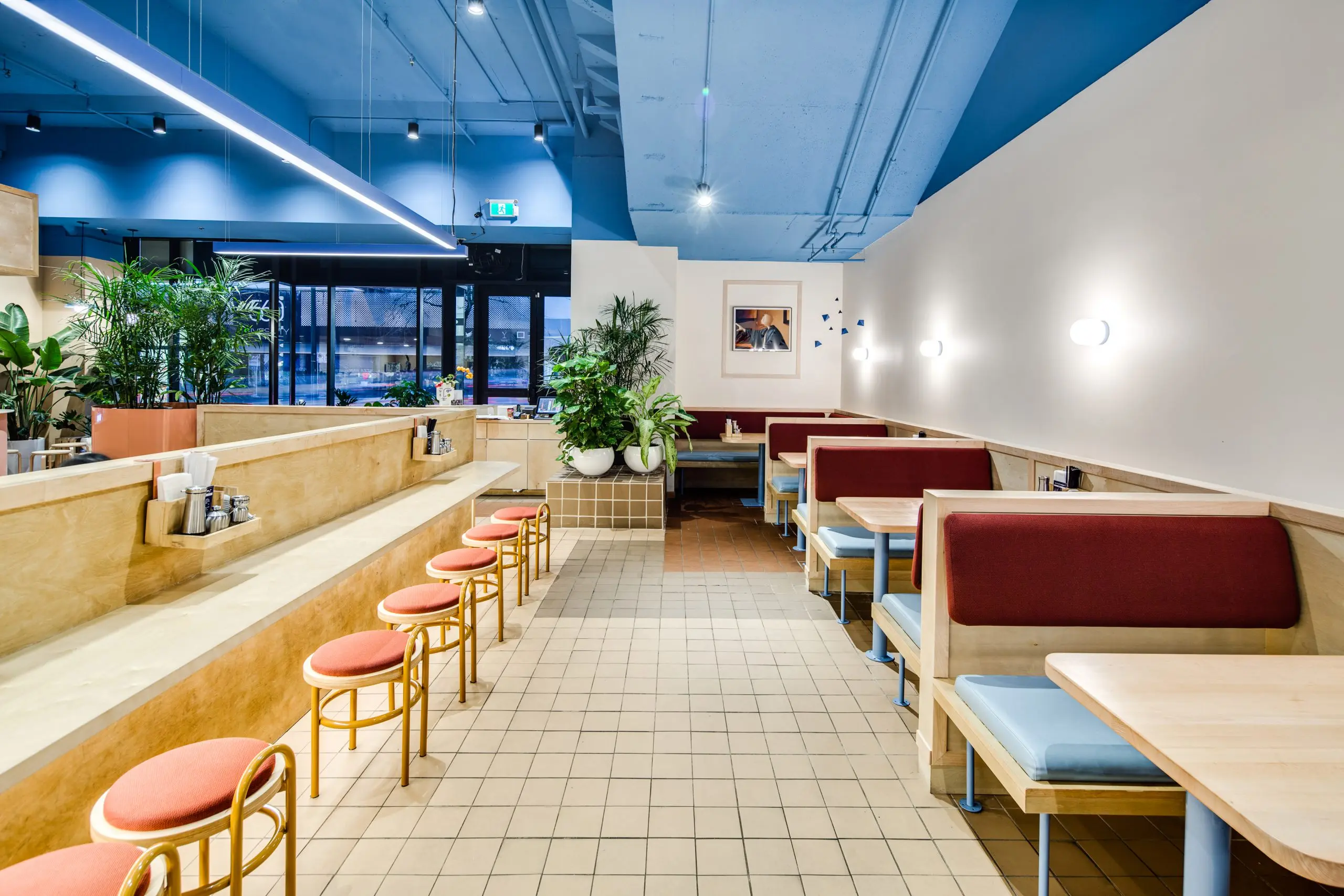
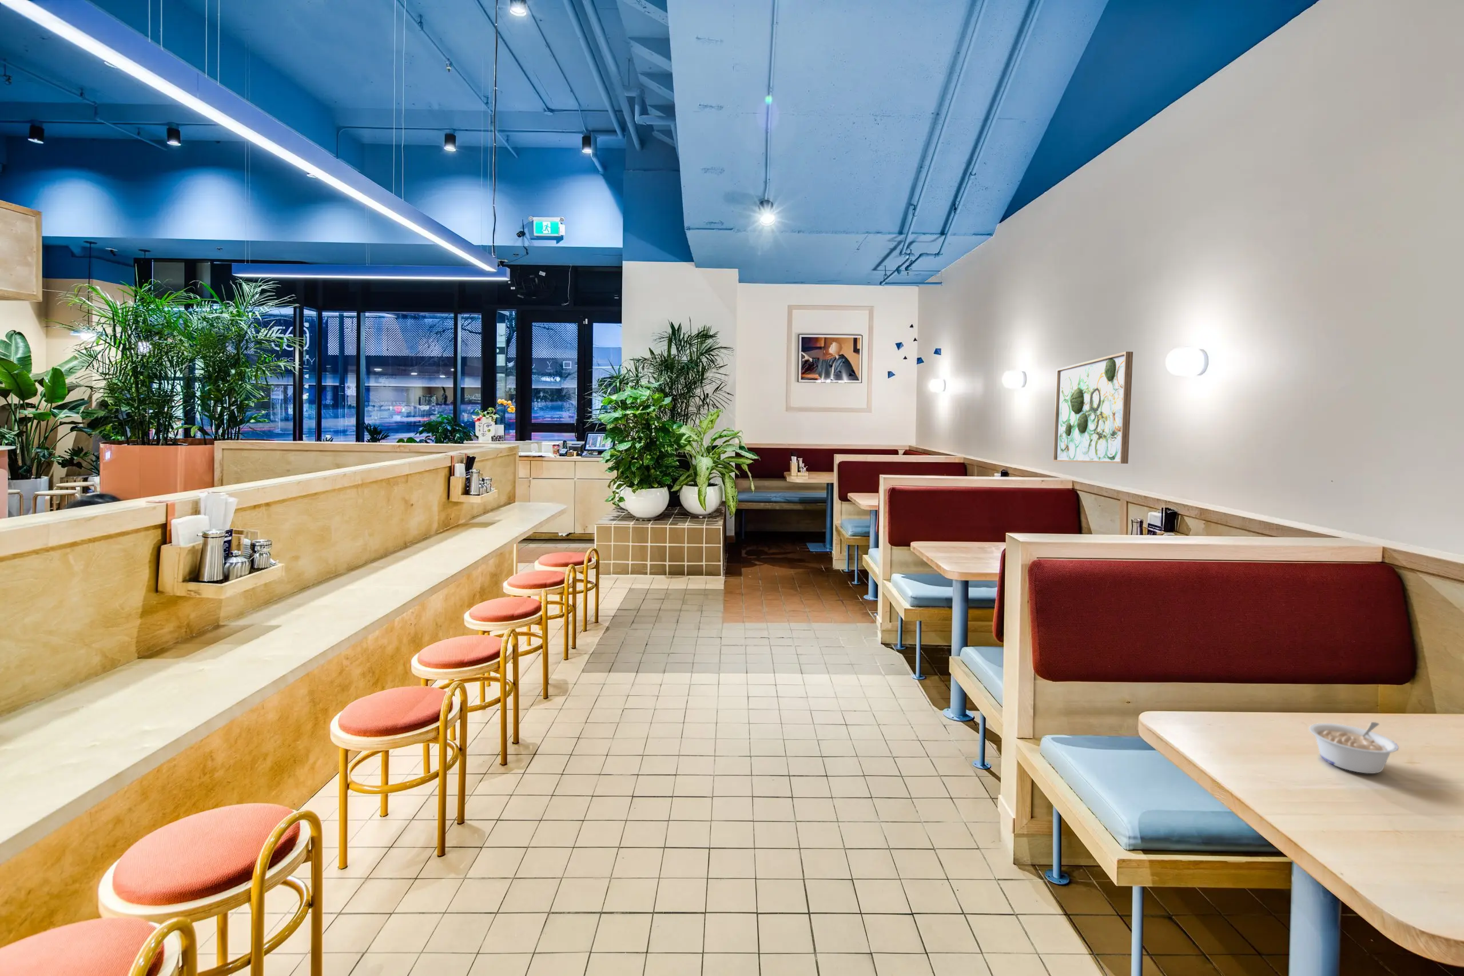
+ legume [1308,721,1400,774]
+ wall art [1052,351,1134,464]
